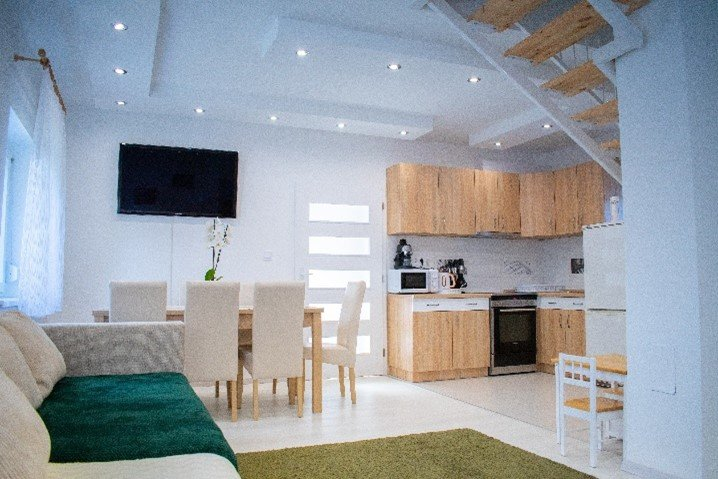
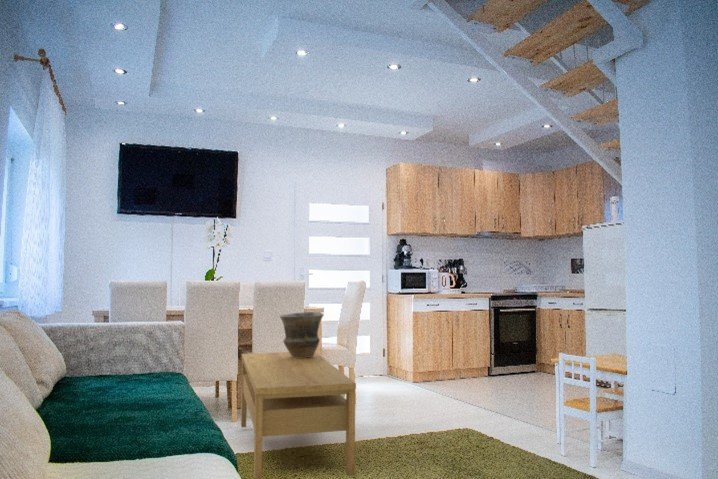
+ vase [279,311,325,358]
+ coffee table [240,351,357,479]
